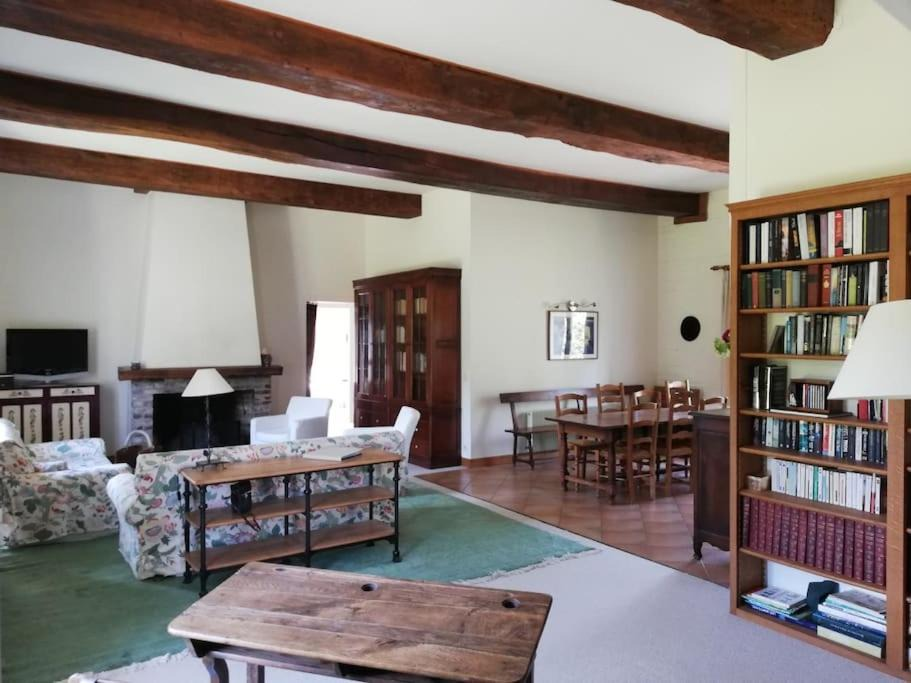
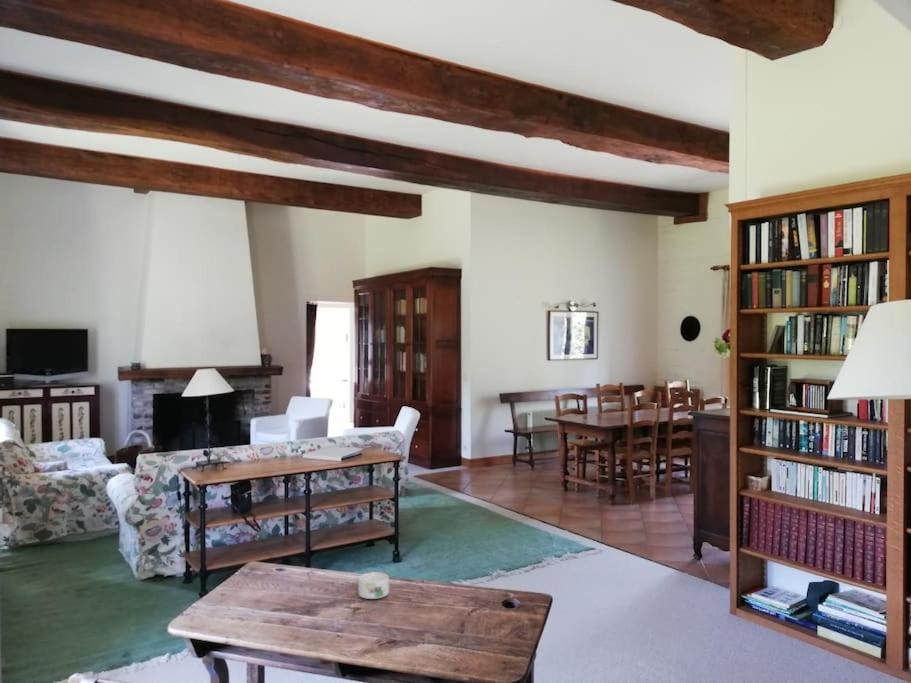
+ mug [357,571,390,600]
